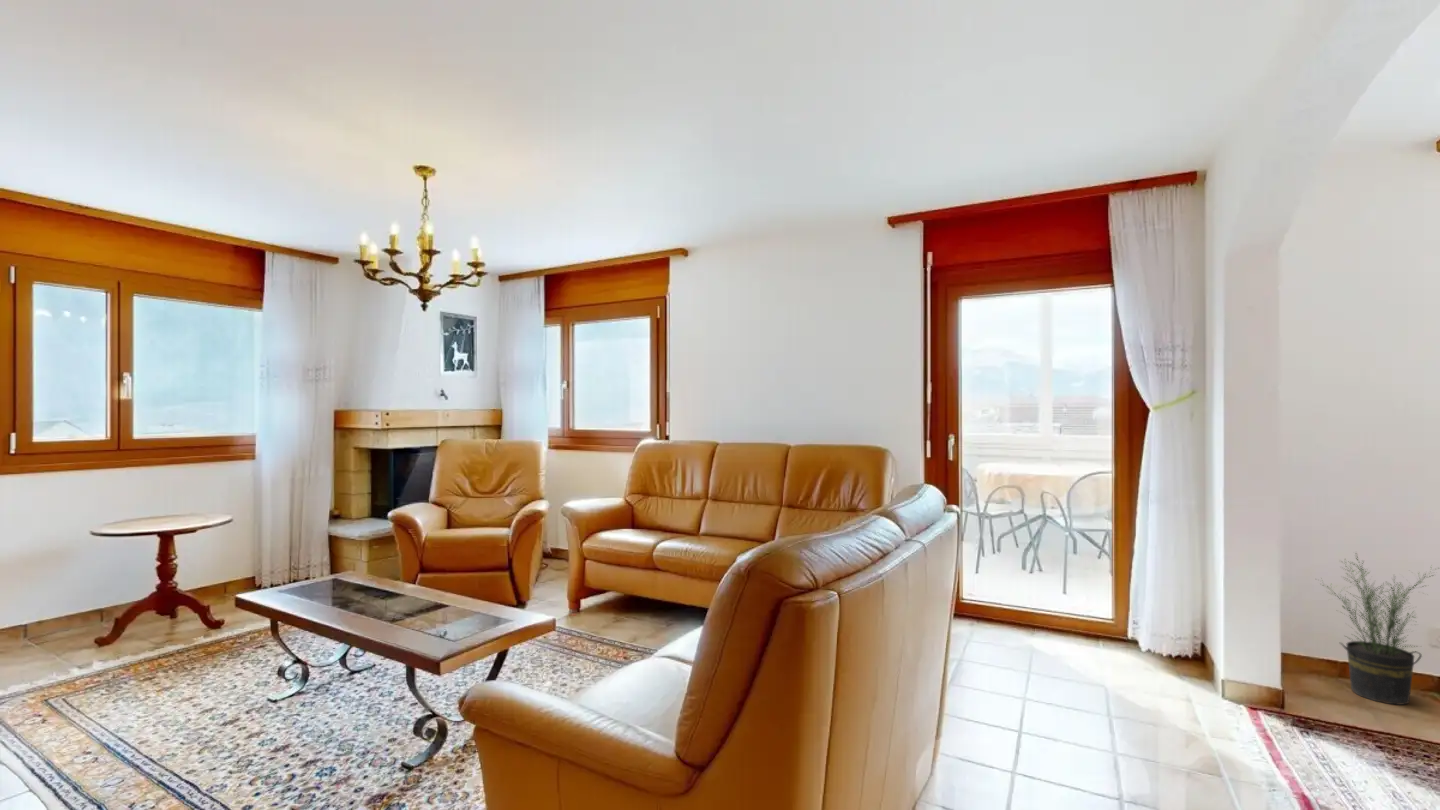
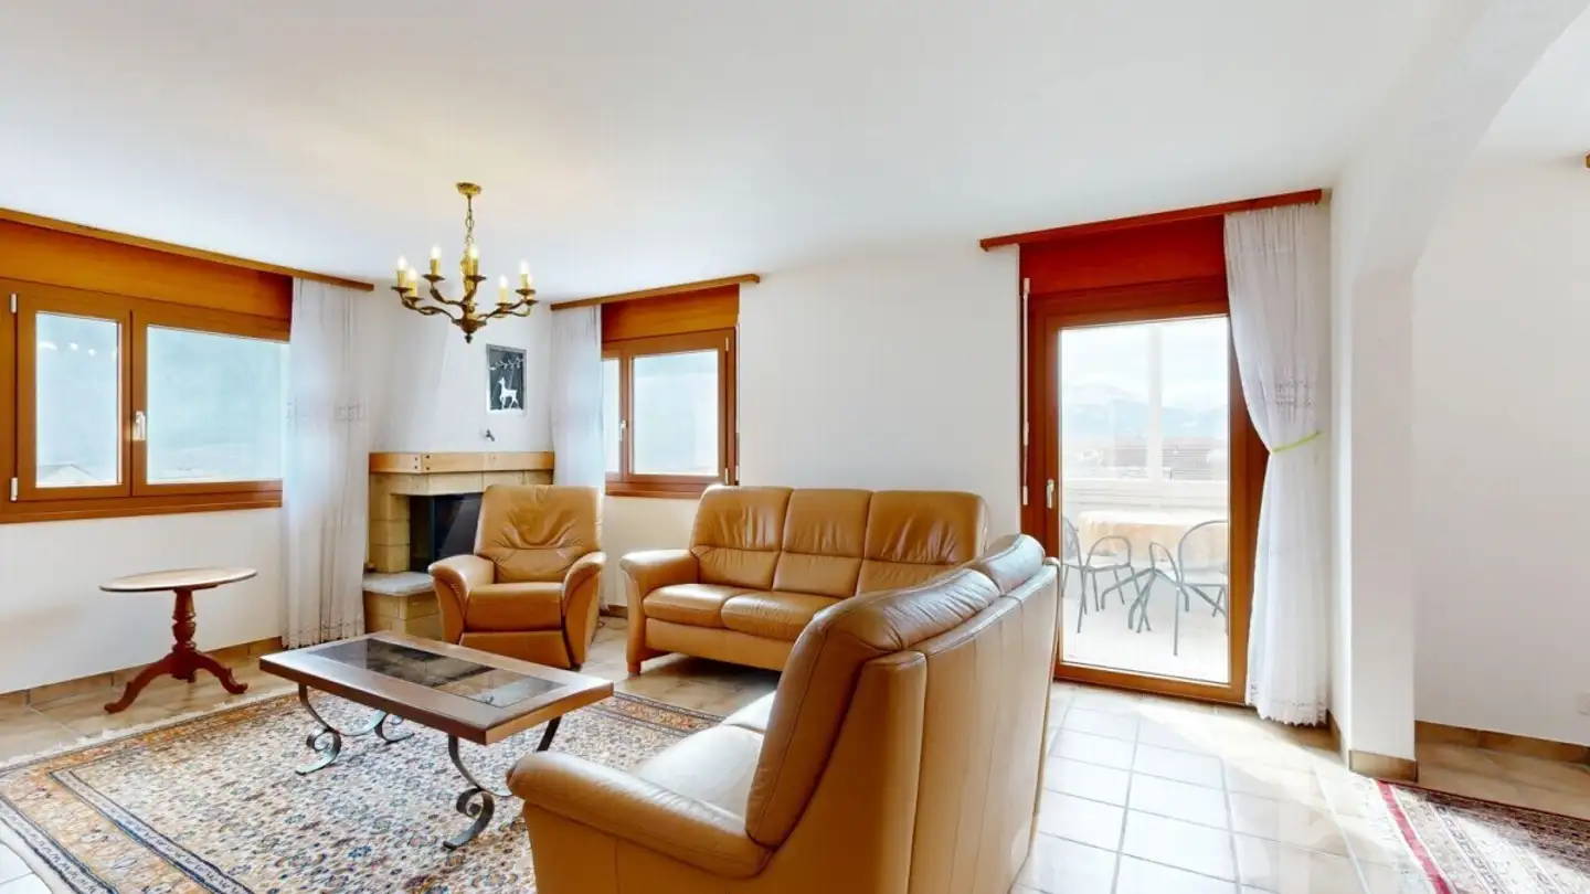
- potted plant [1316,551,1440,706]
